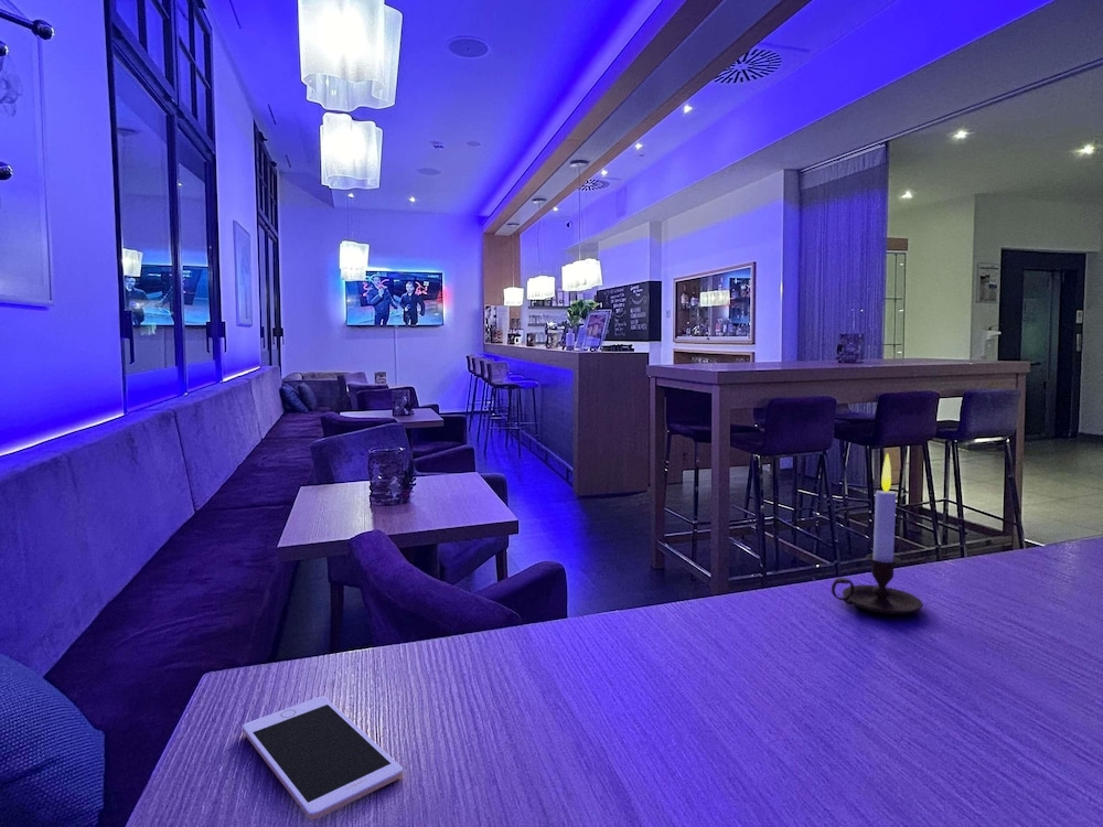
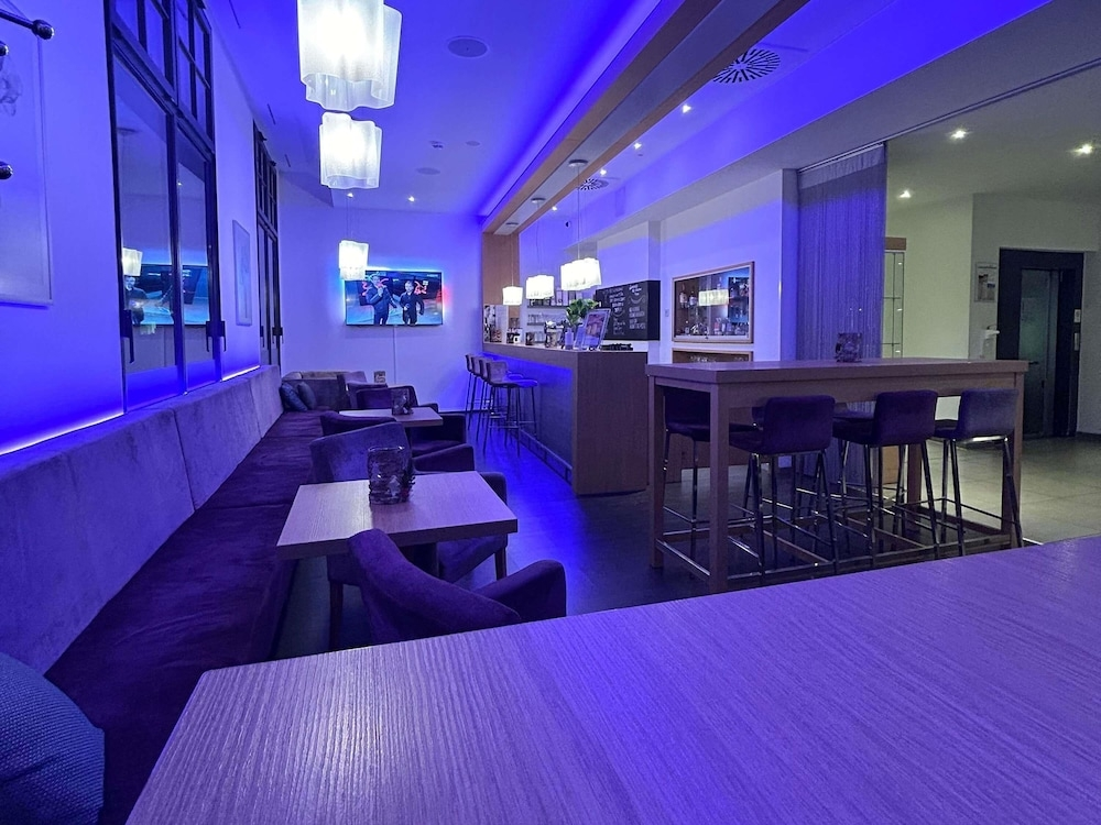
- candle [831,452,924,615]
- cell phone [240,695,404,820]
